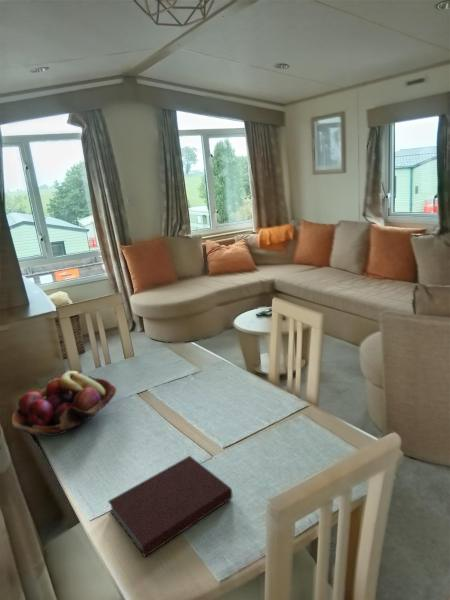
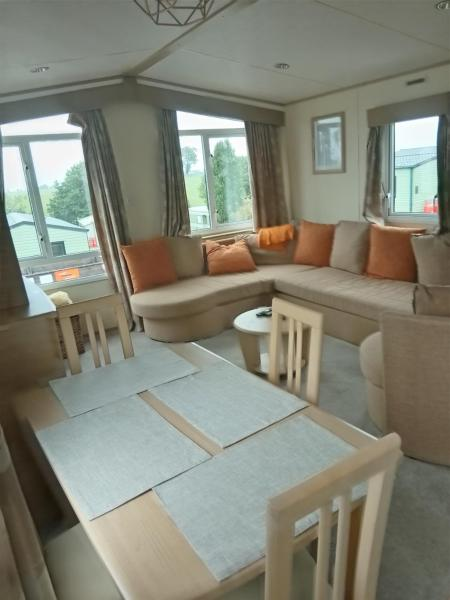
- fruit basket [11,370,118,437]
- notebook [107,455,233,558]
